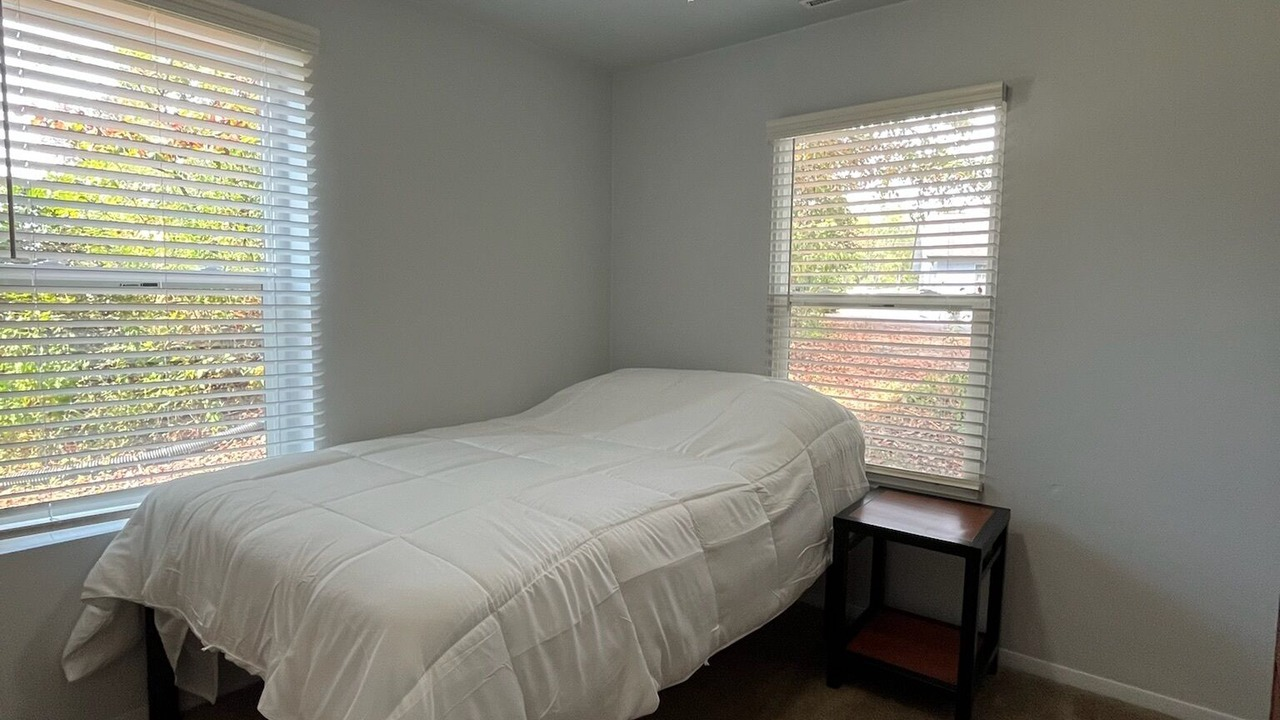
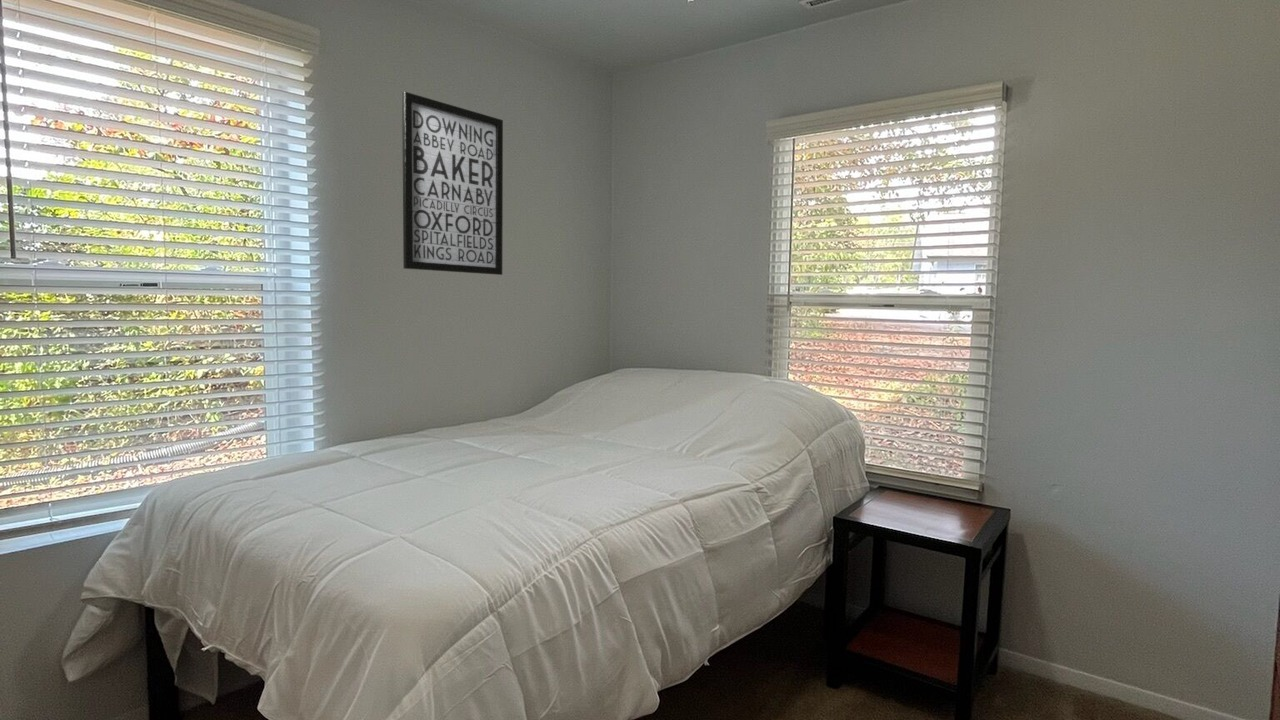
+ wall art [401,91,504,276]
